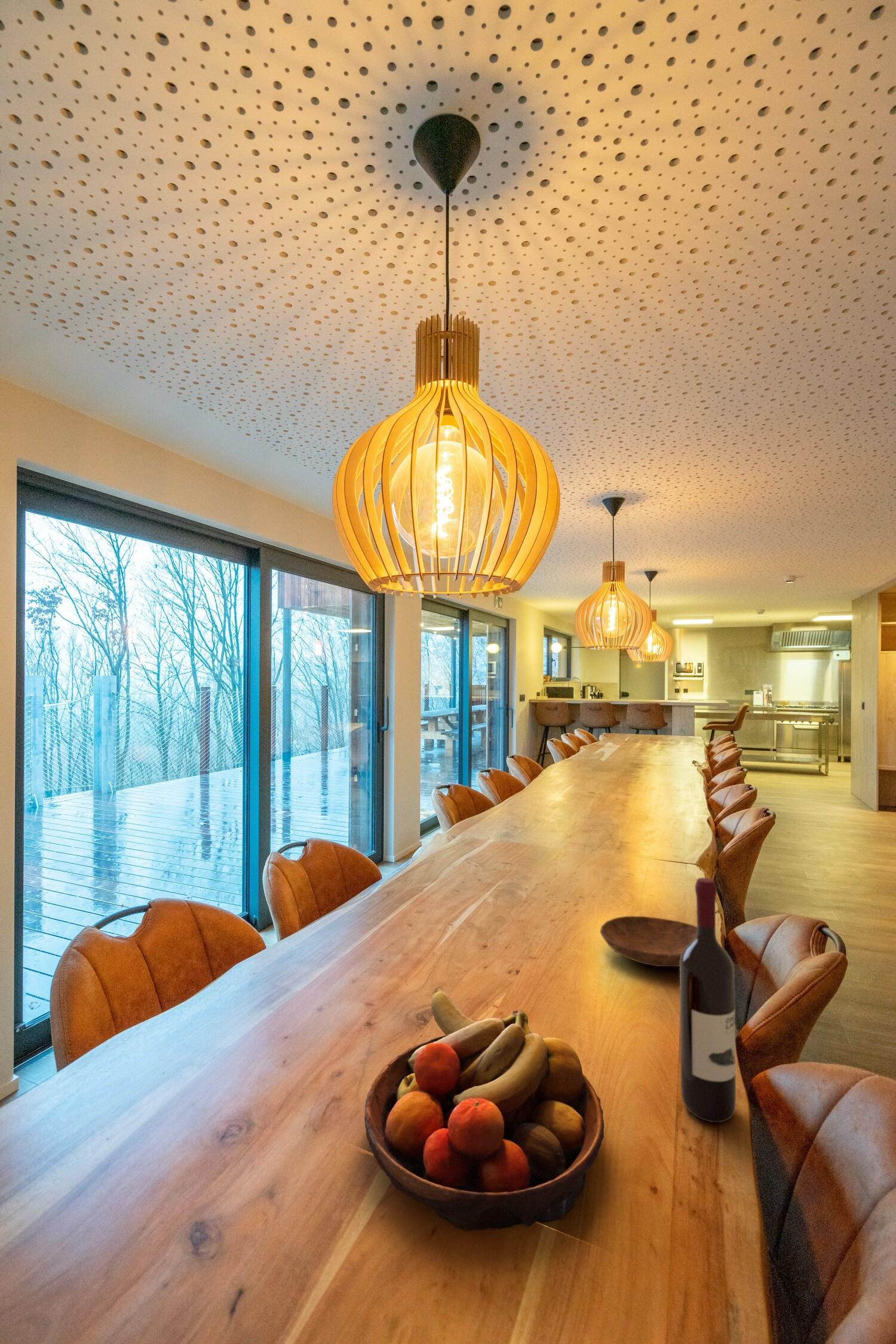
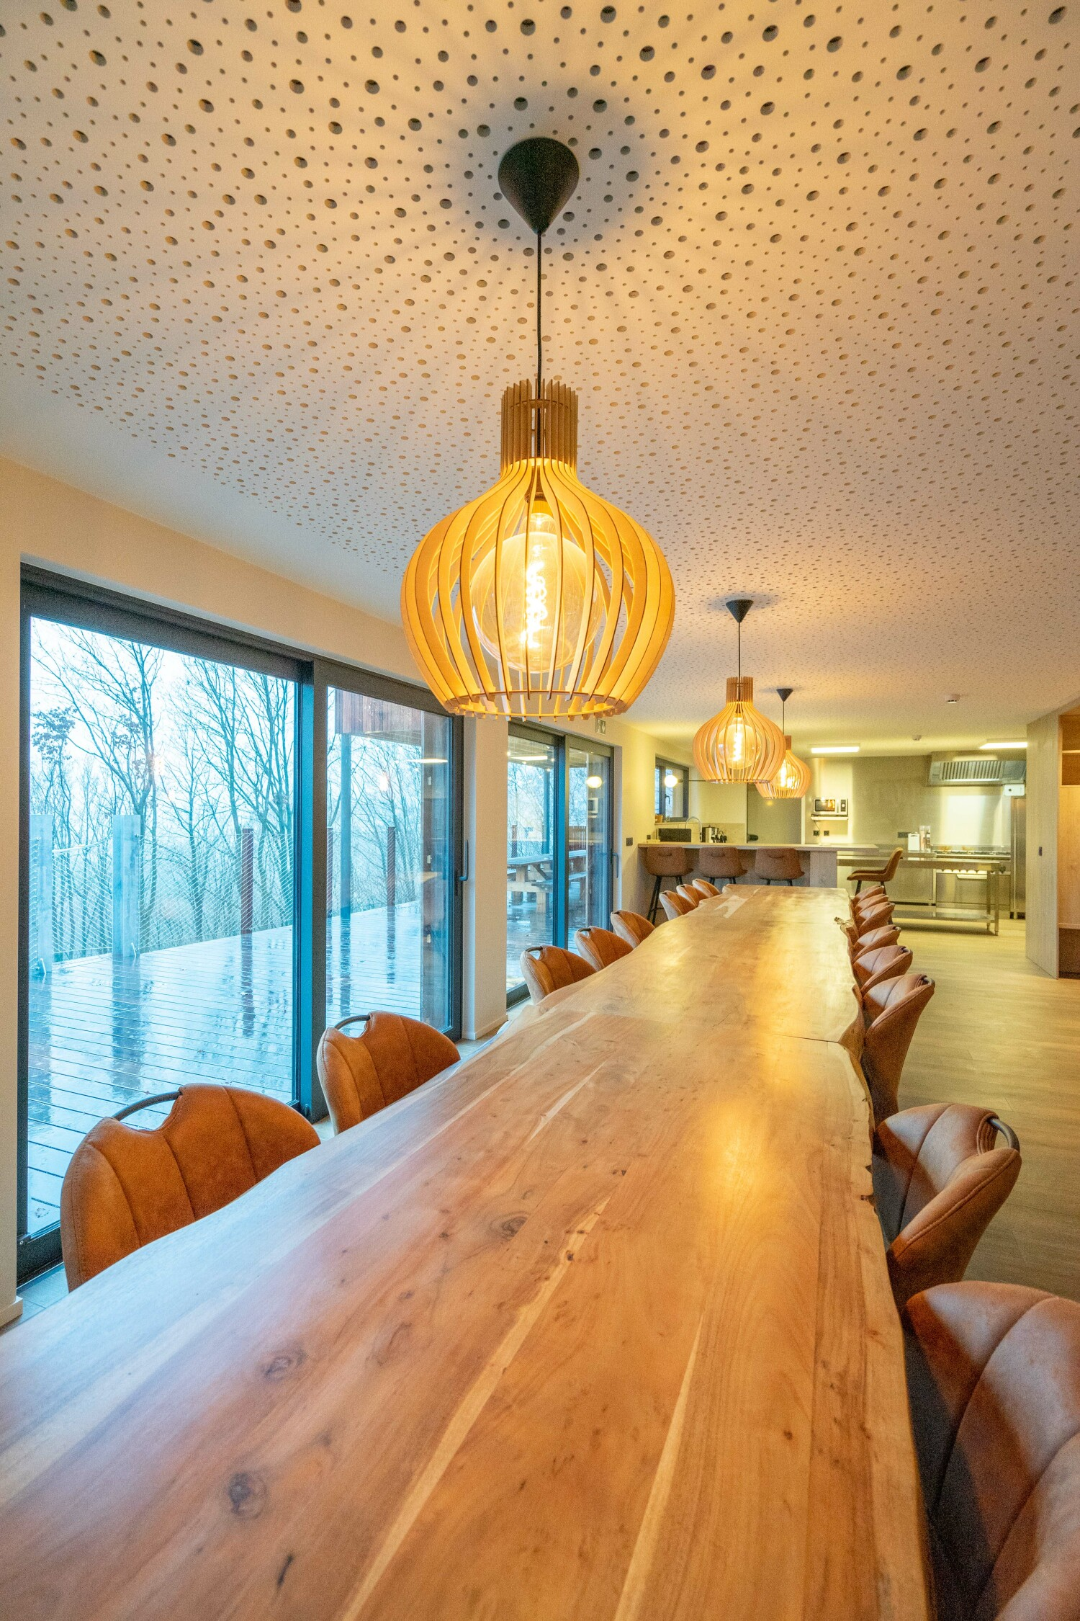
- bowl [599,916,697,967]
- wine bottle [679,877,737,1123]
- fruit bowl [364,988,605,1231]
